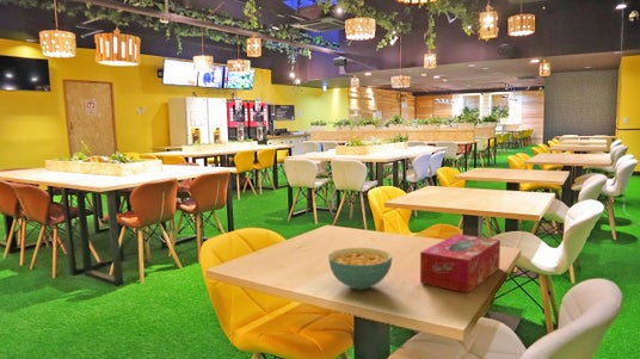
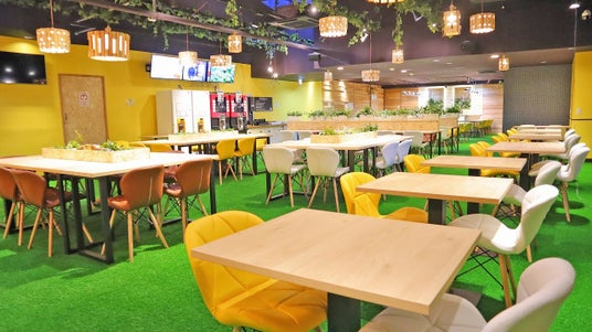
- tissue box [419,233,501,295]
- cereal bowl [327,247,393,291]
